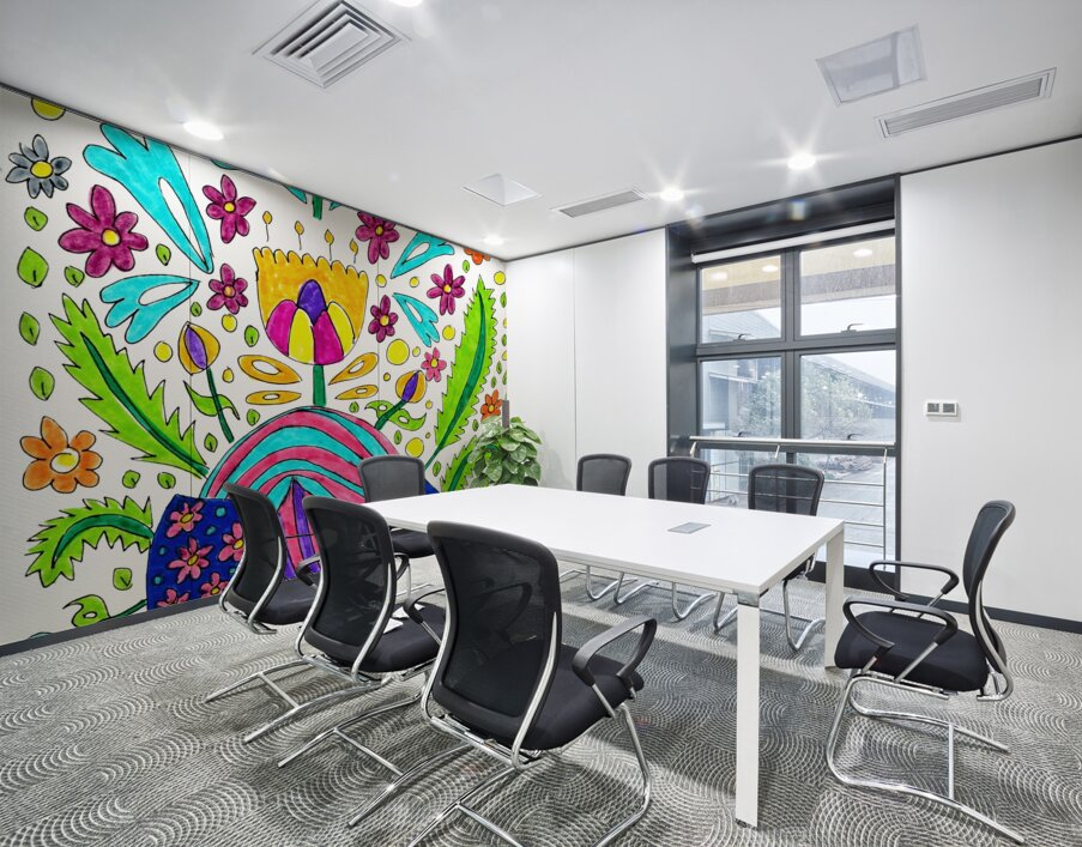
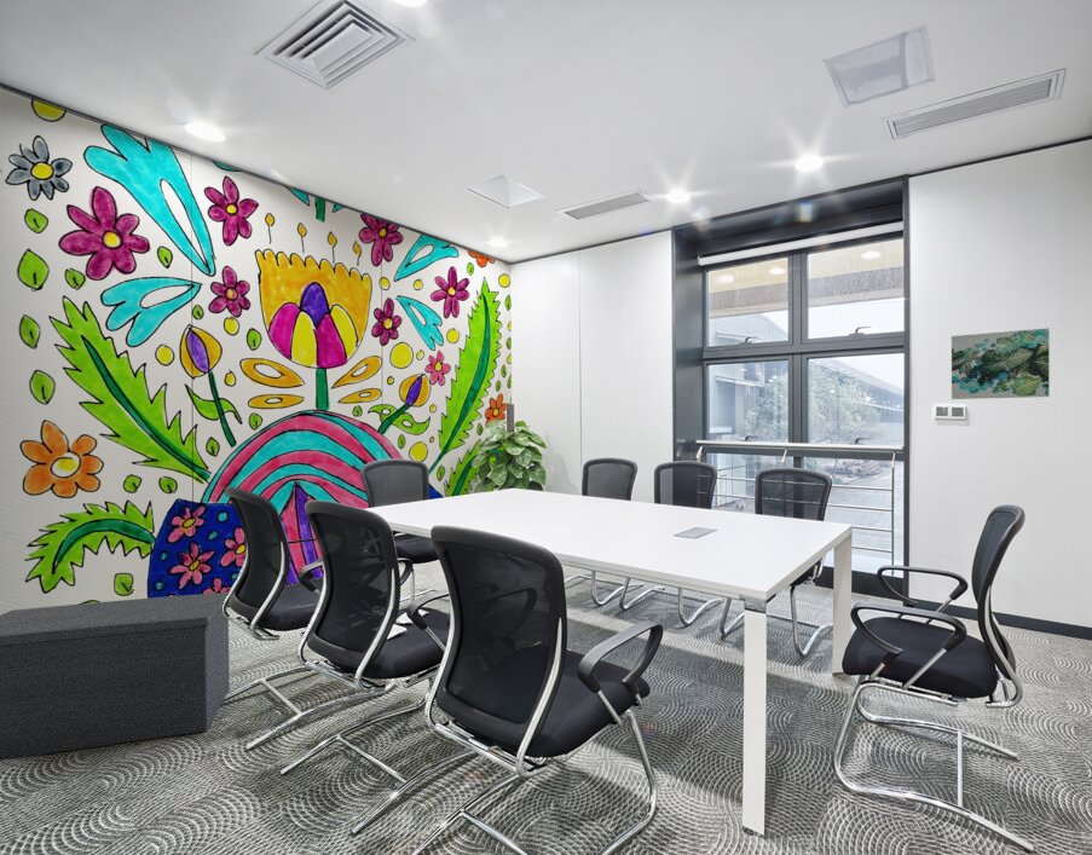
+ bench [0,591,231,762]
+ wall art [951,328,1051,400]
